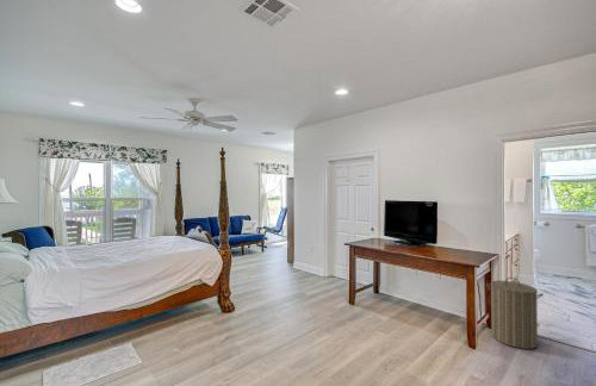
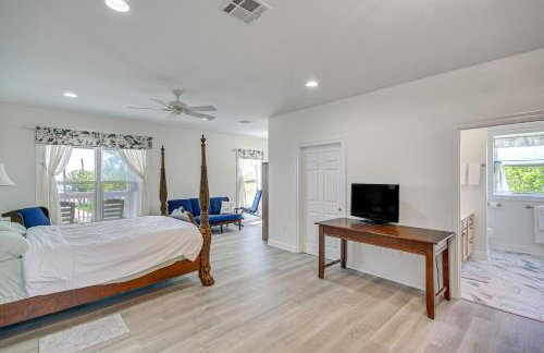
- laundry hamper [485,276,545,350]
